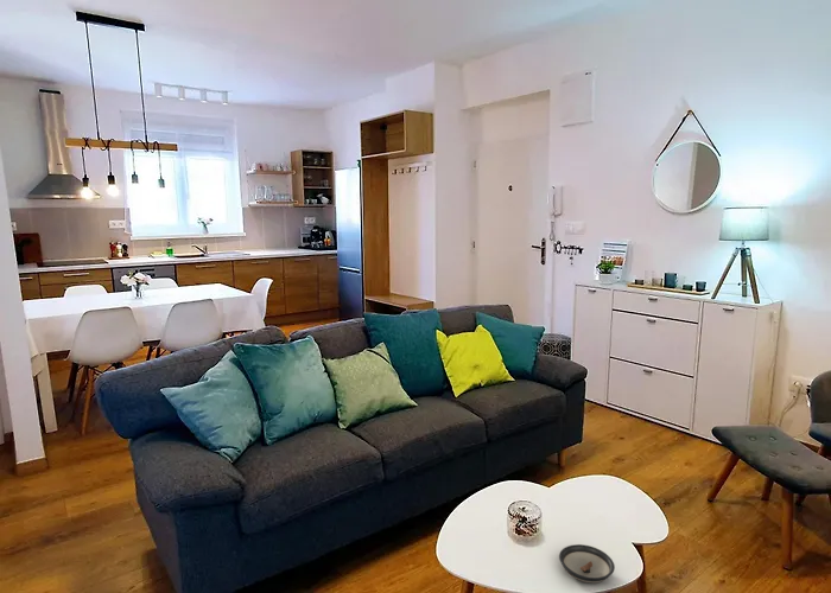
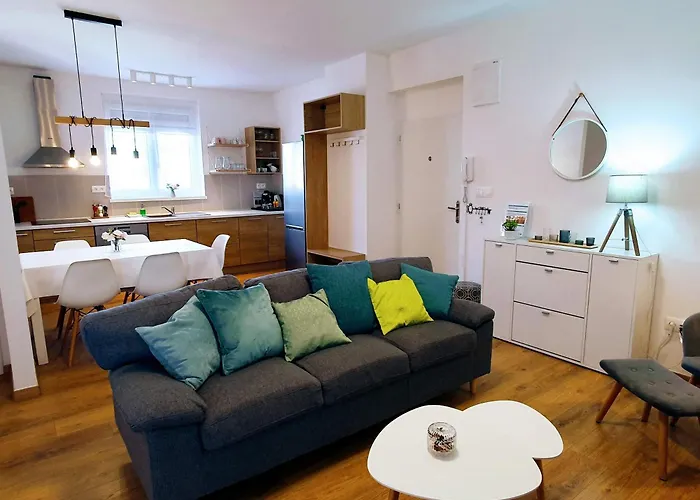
- saucer [558,543,616,584]
